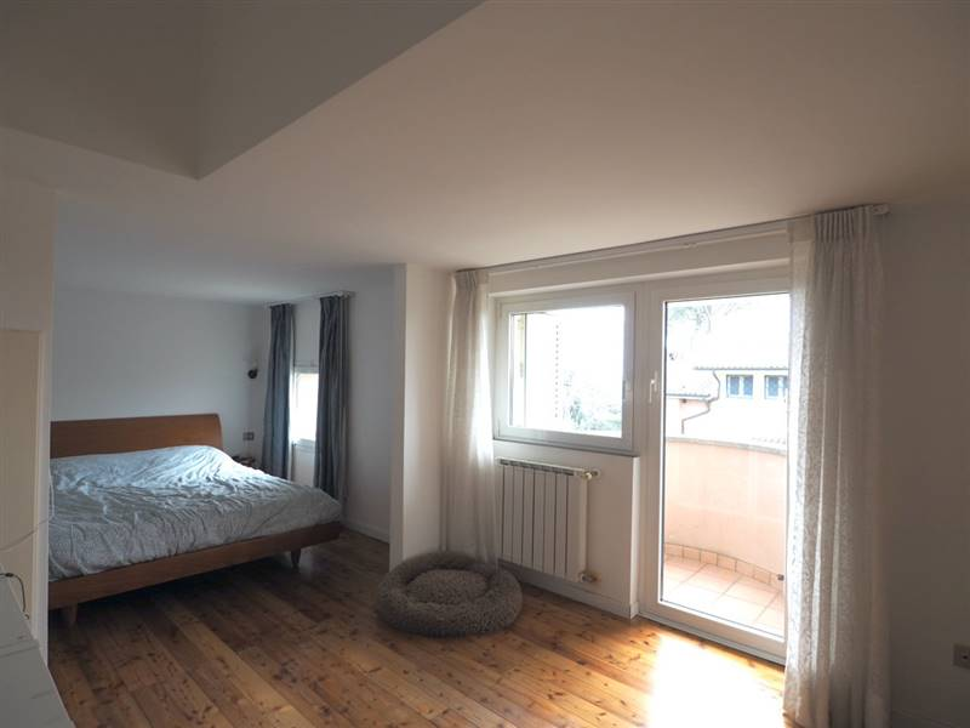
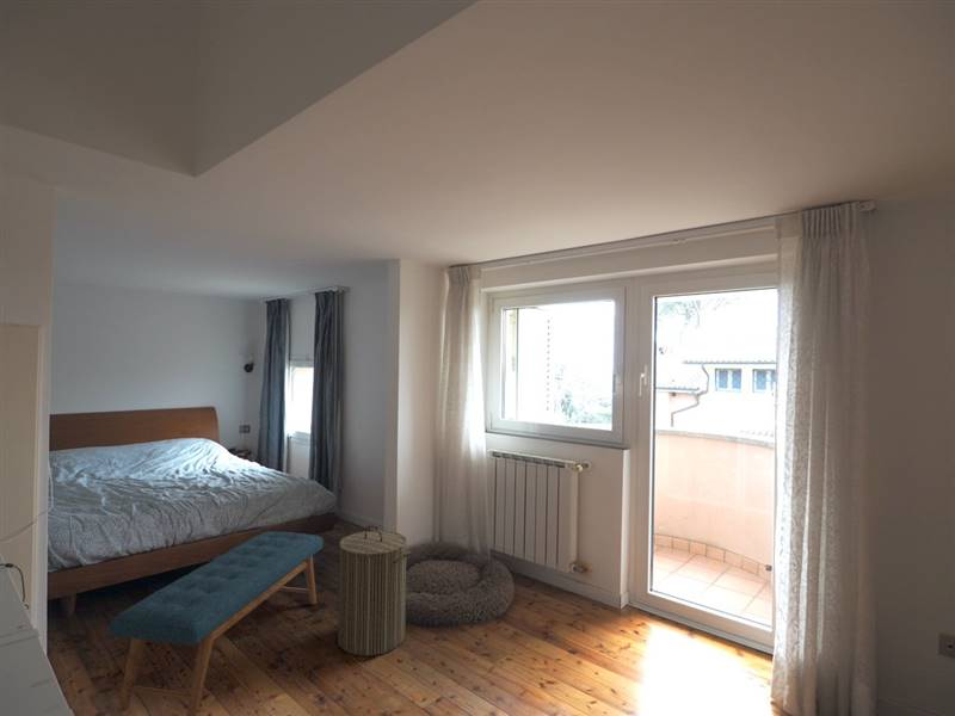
+ bench [109,531,325,716]
+ laundry hamper [337,525,412,658]
